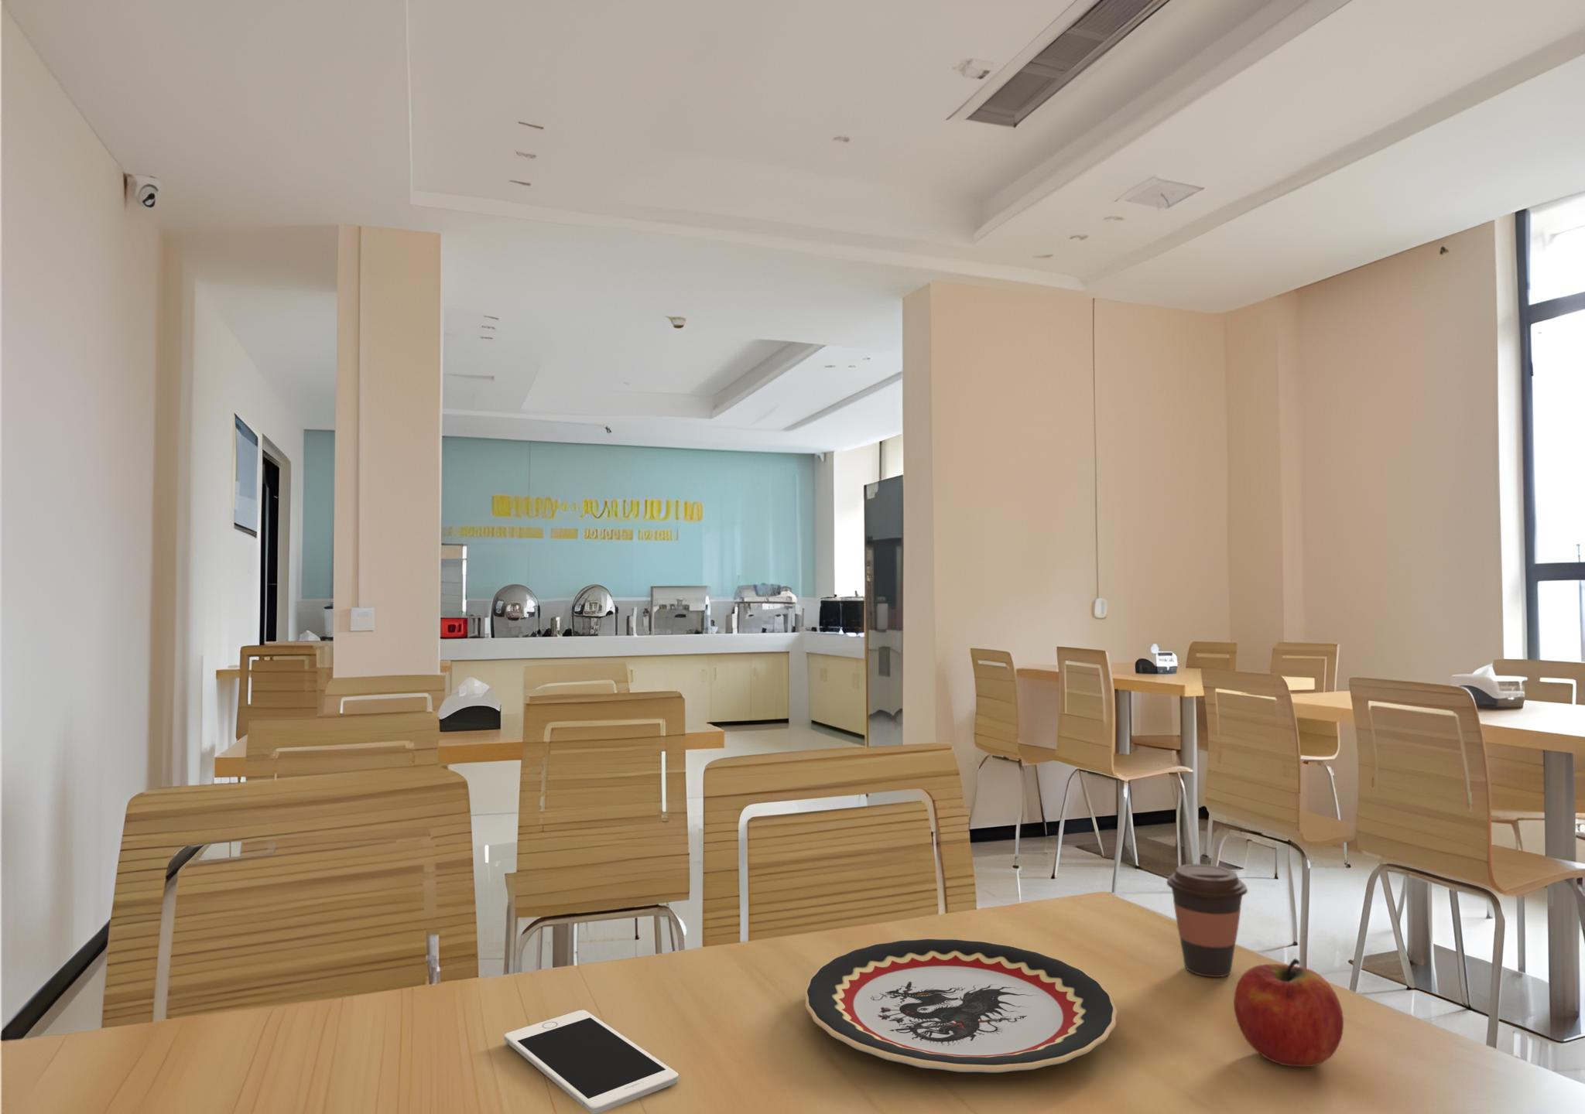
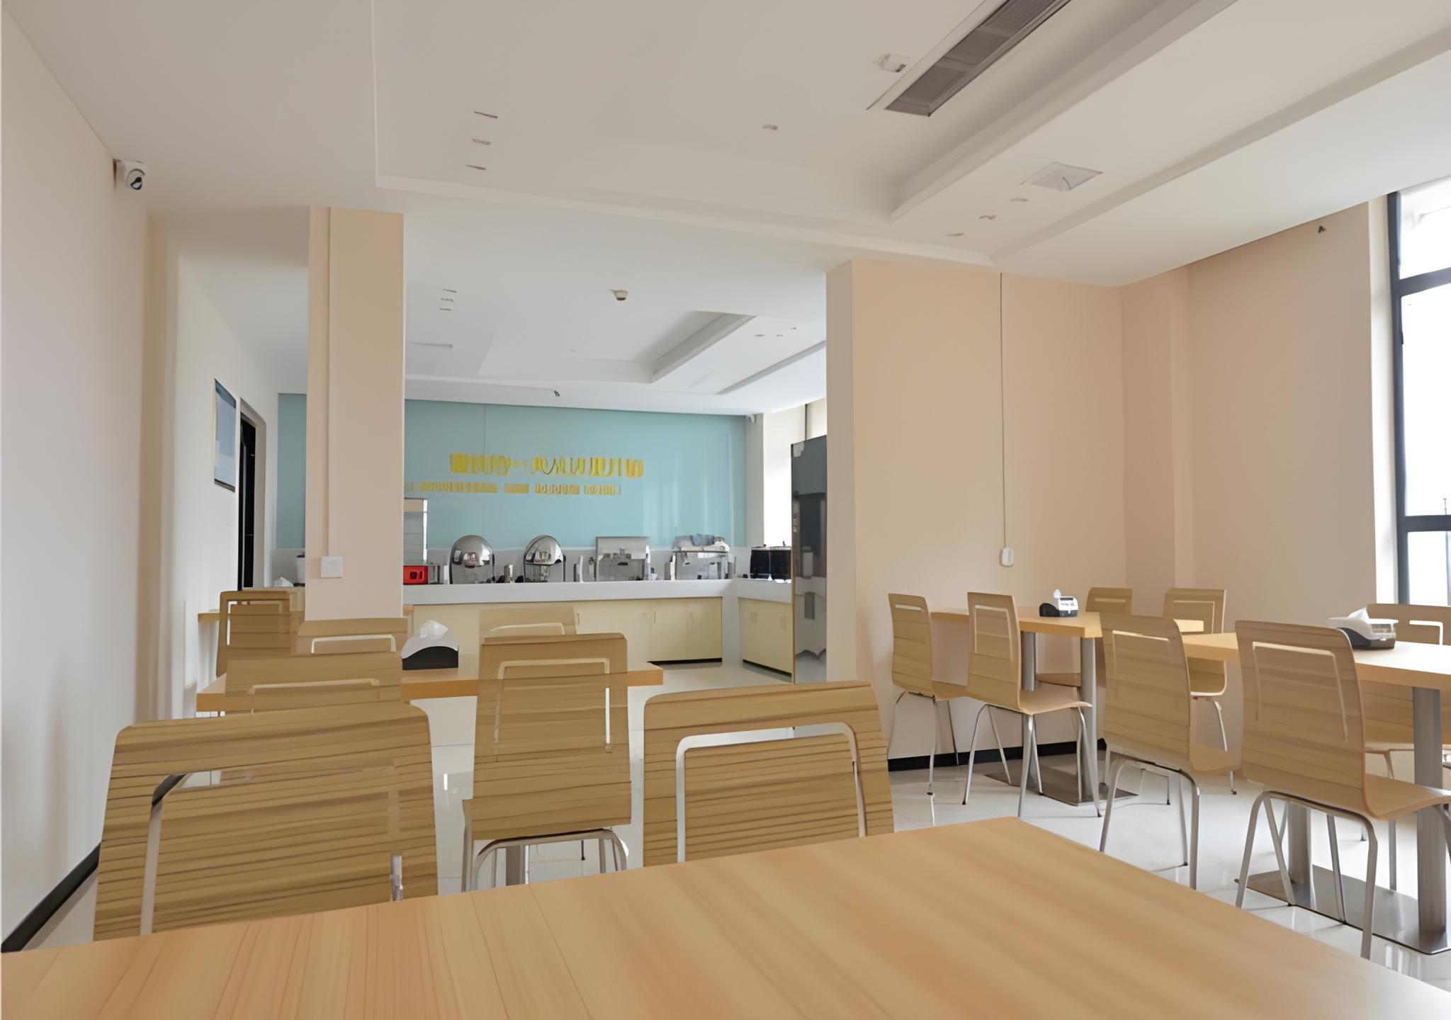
- plate [802,938,1118,1074]
- fruit [1233,957,1344,1068]
- cell phone [504,1009,679,1114]
- coffee cup [1165,863,1248,978]
